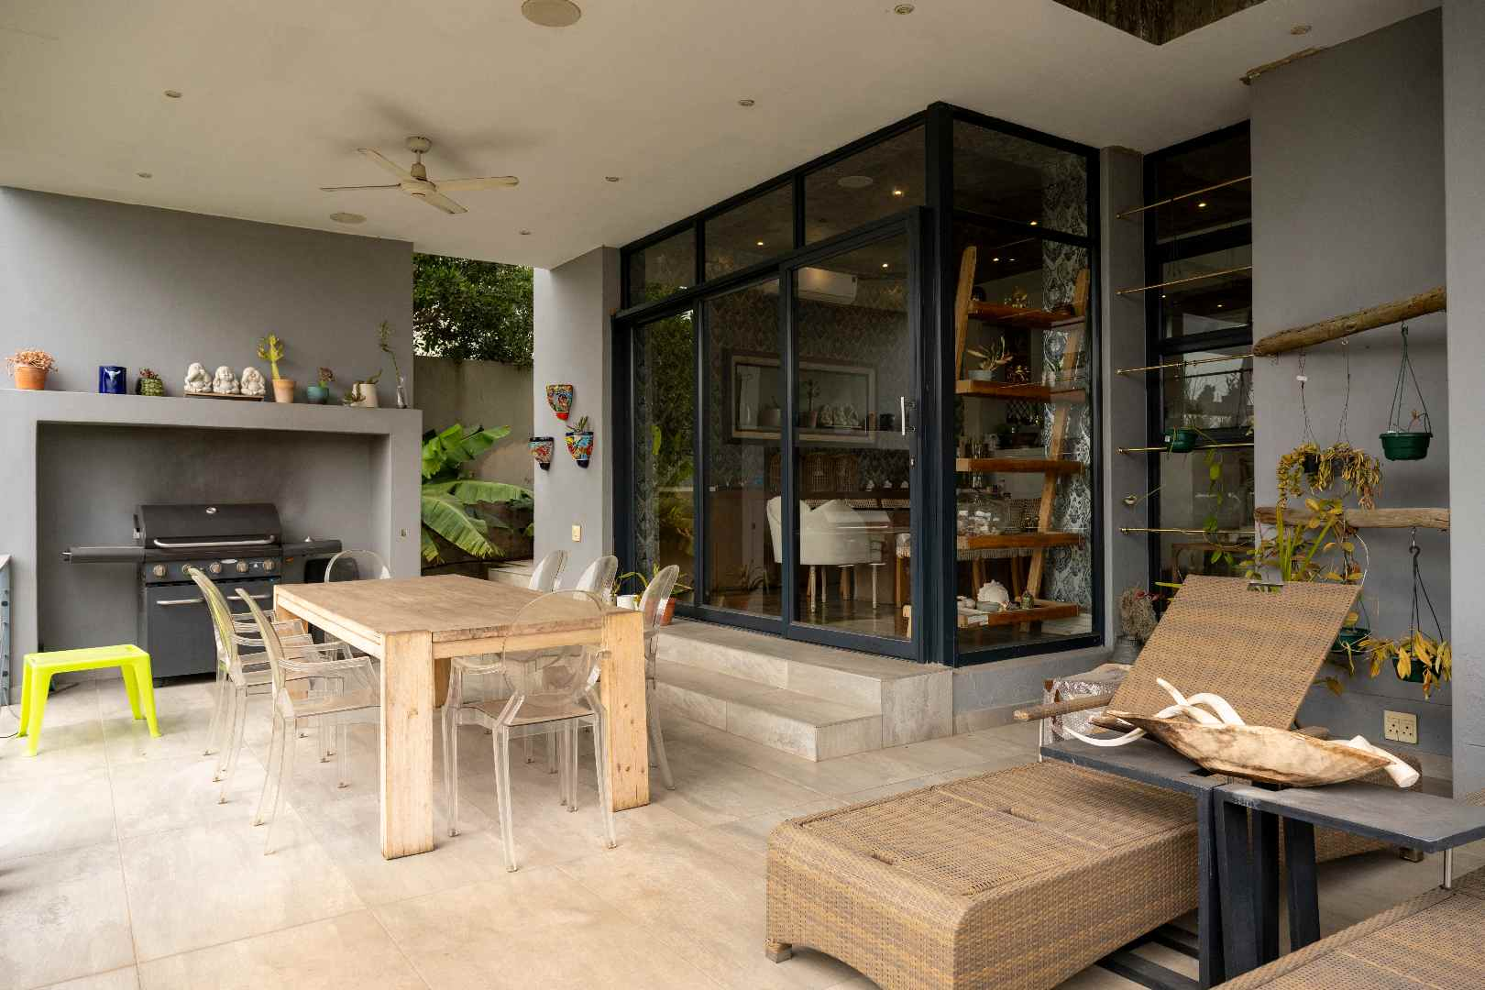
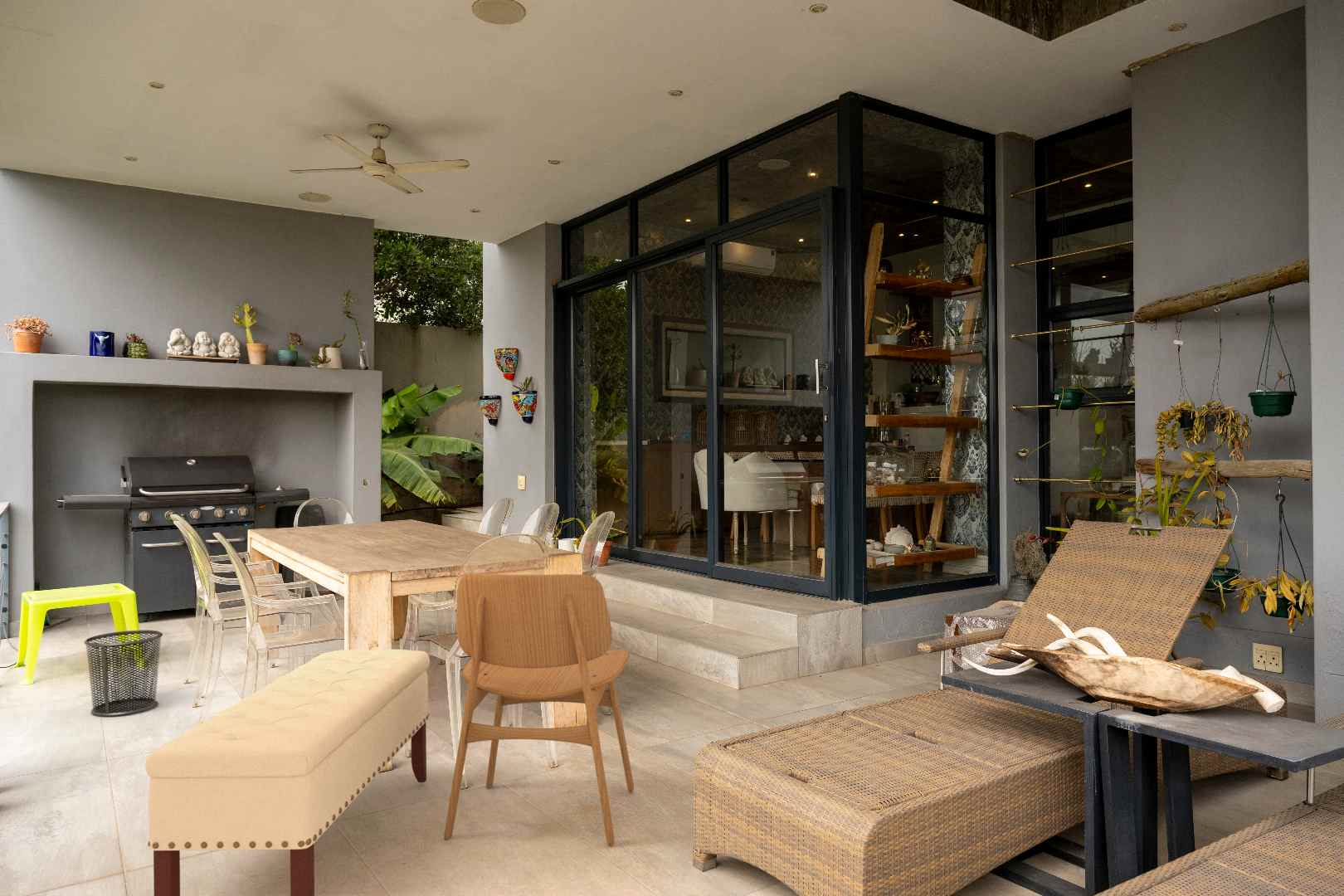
+ waste bin [83,629,163,718]
+ bench [144,649,431,896]
+ dining chair [443,573,635,847]
